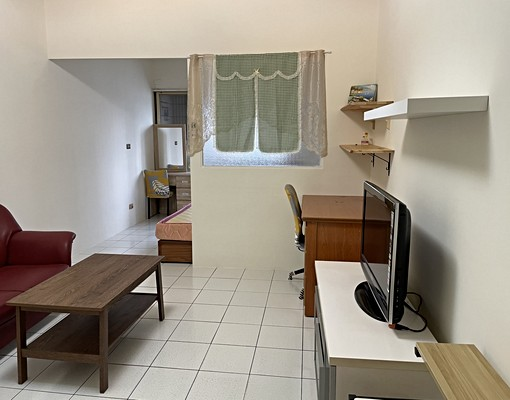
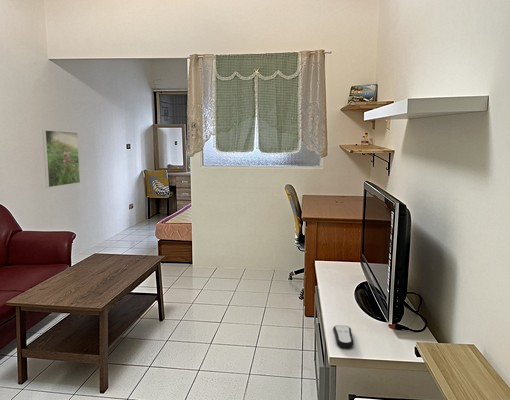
+ remote control [332,325,355,348]
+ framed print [42,129,81,188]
